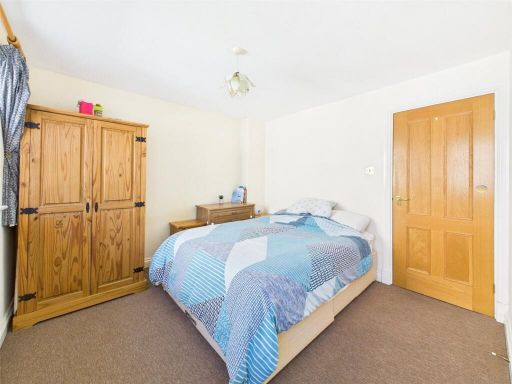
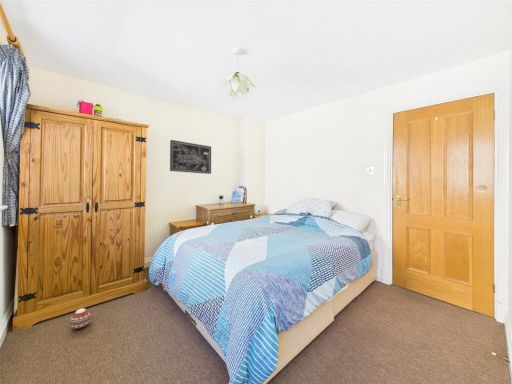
+ wall art [169,139,212,175]
+ decorative ball [69,308,92,330]
